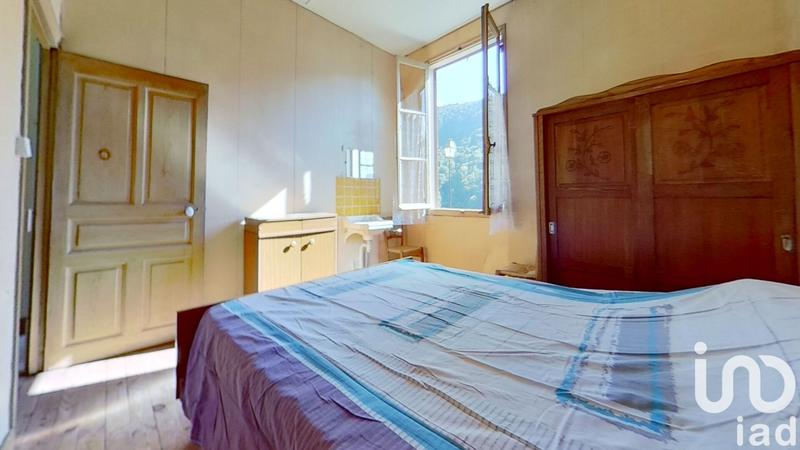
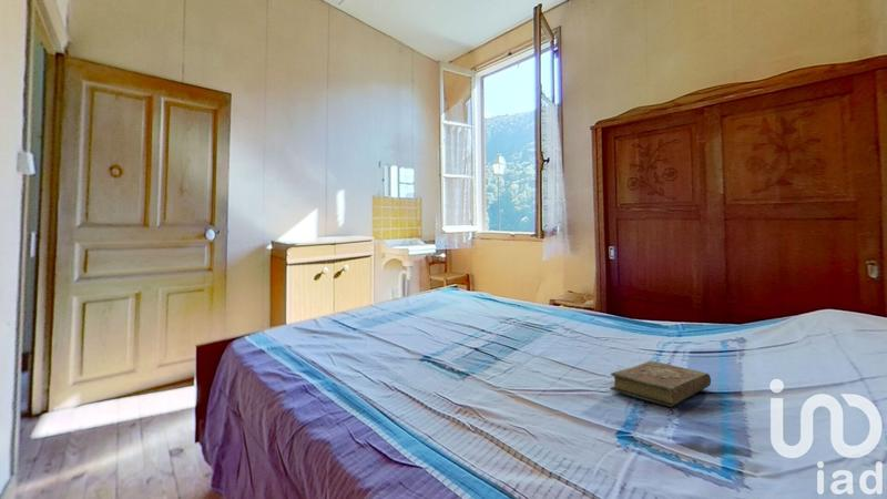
+ book [609,360,712,408]
